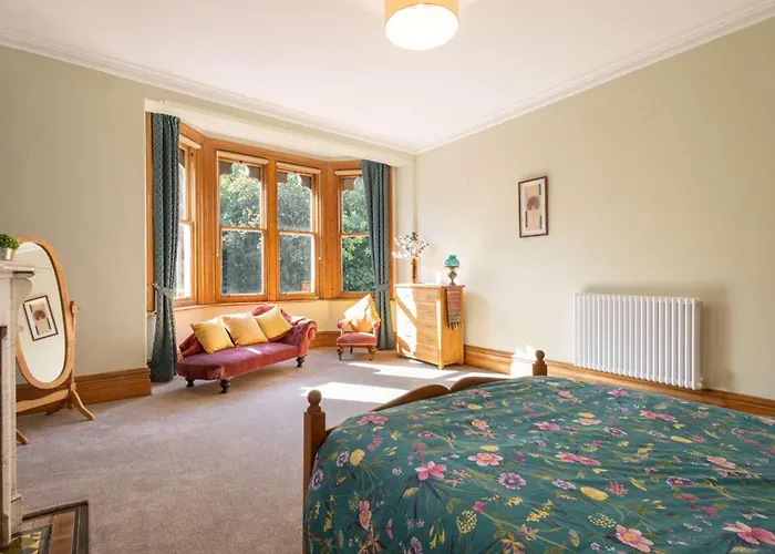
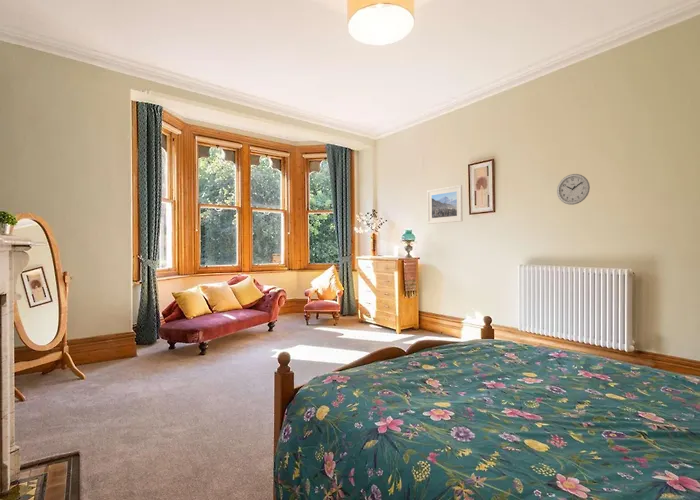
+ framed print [426,184,464,225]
+ wall clock [556,173,591,206]
